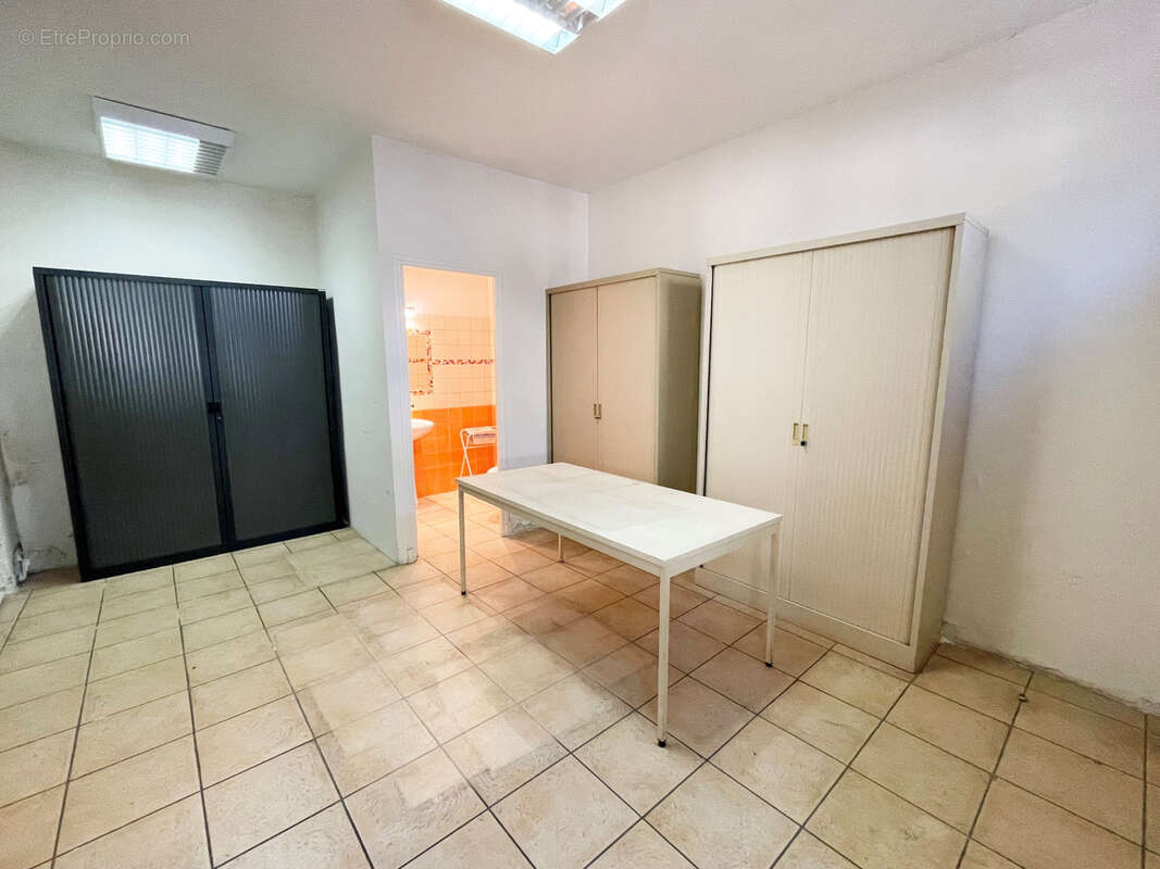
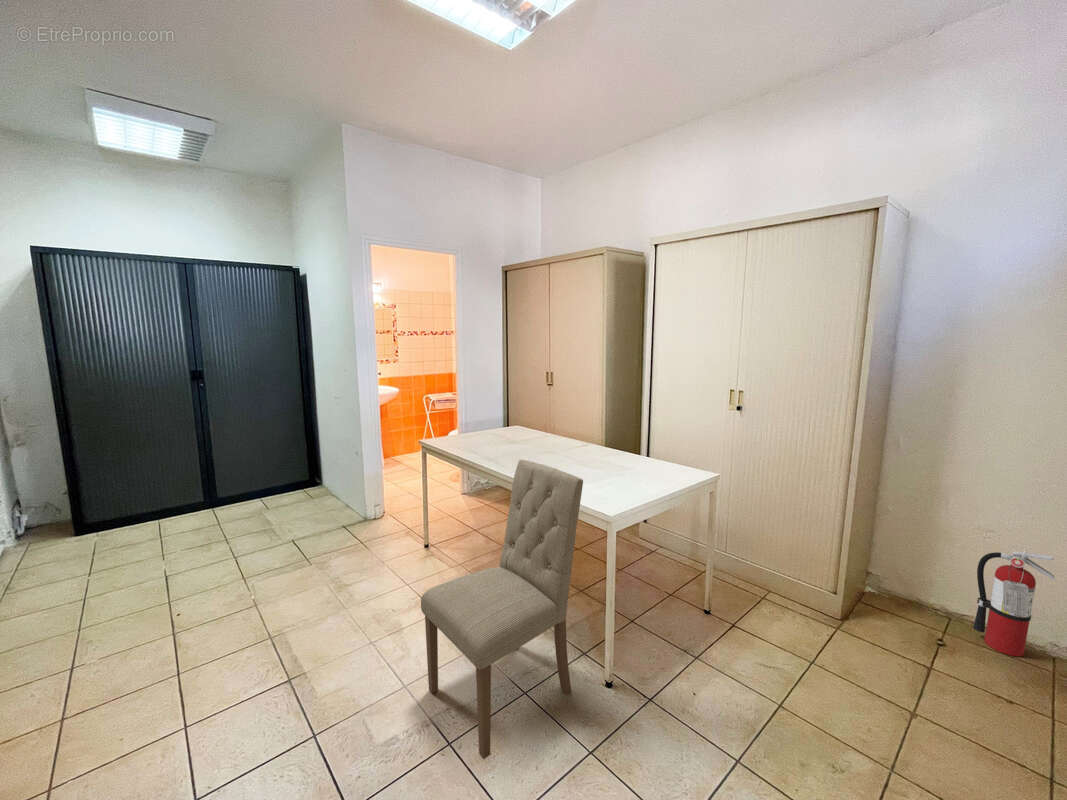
+ dining chair [420,459,584,760]
+ fire extinguisher [972,548,1056,658]
